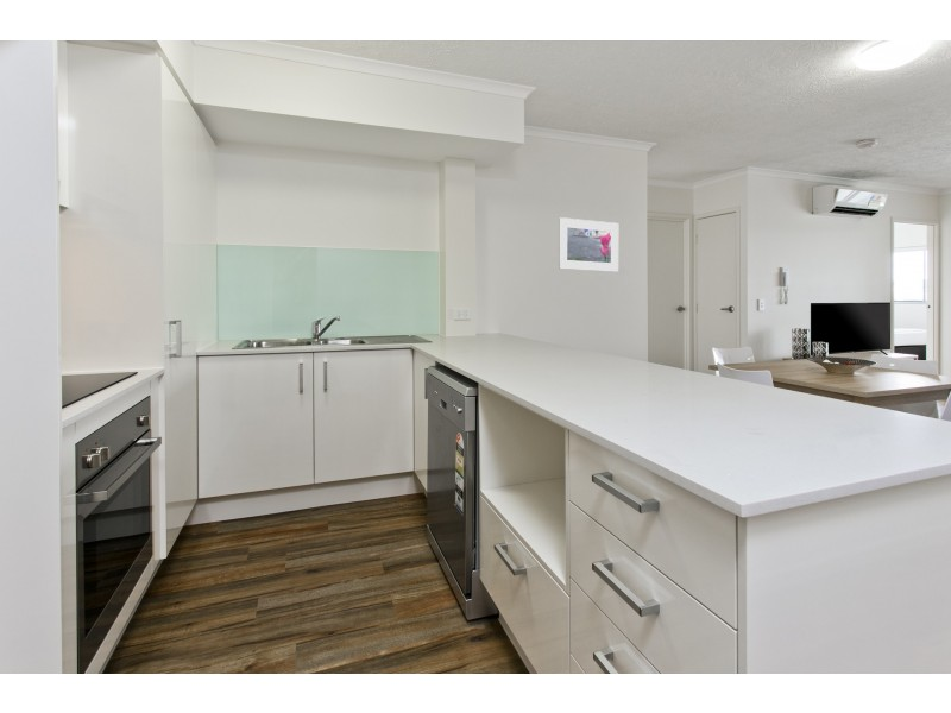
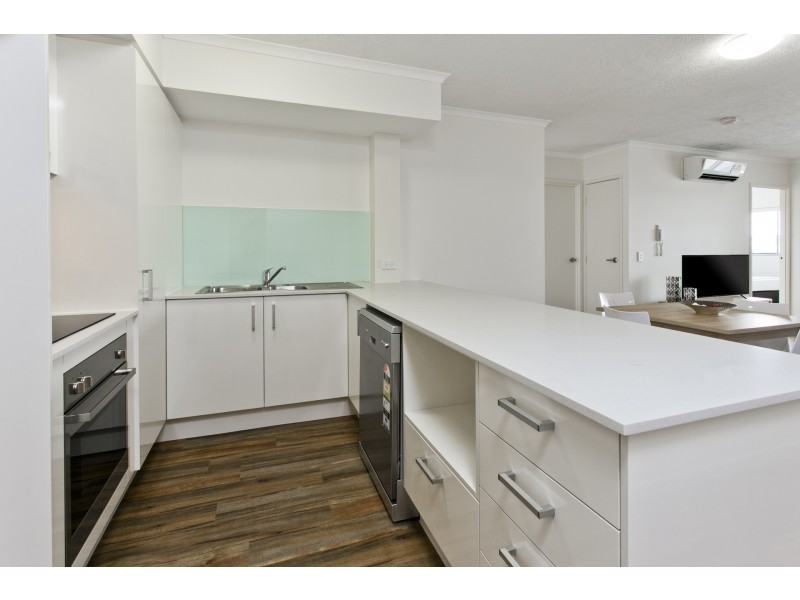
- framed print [558,216,619,273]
